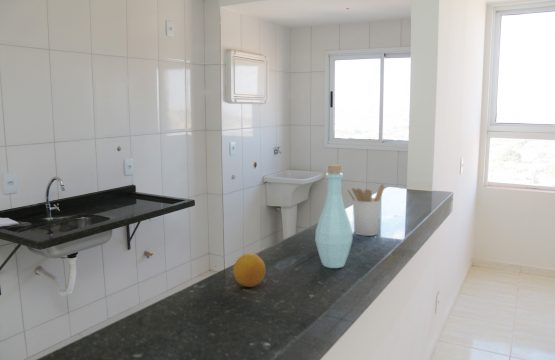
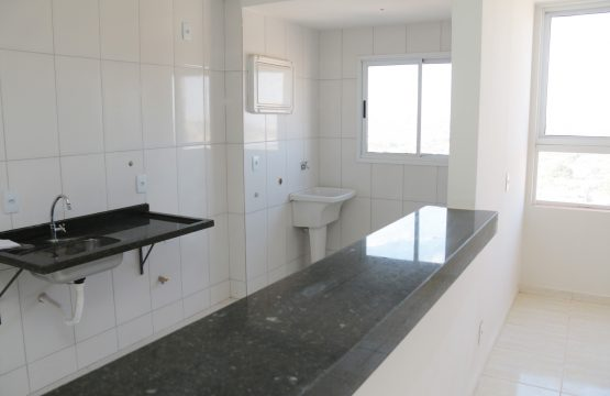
- fruit [232,252,267,288]
- utensil holder [346,183,385,237]
- bottle [314,164,353,269]
